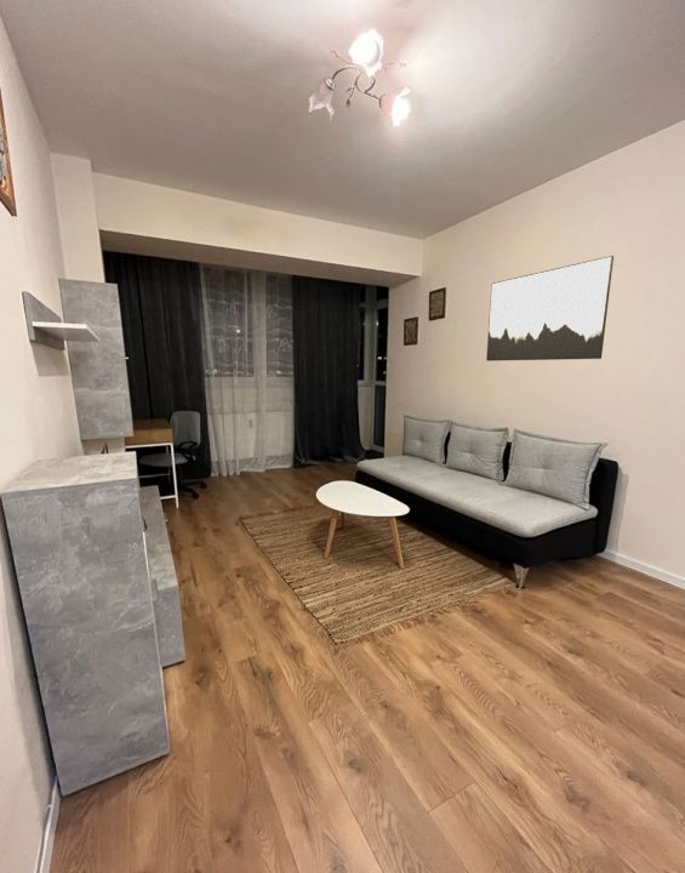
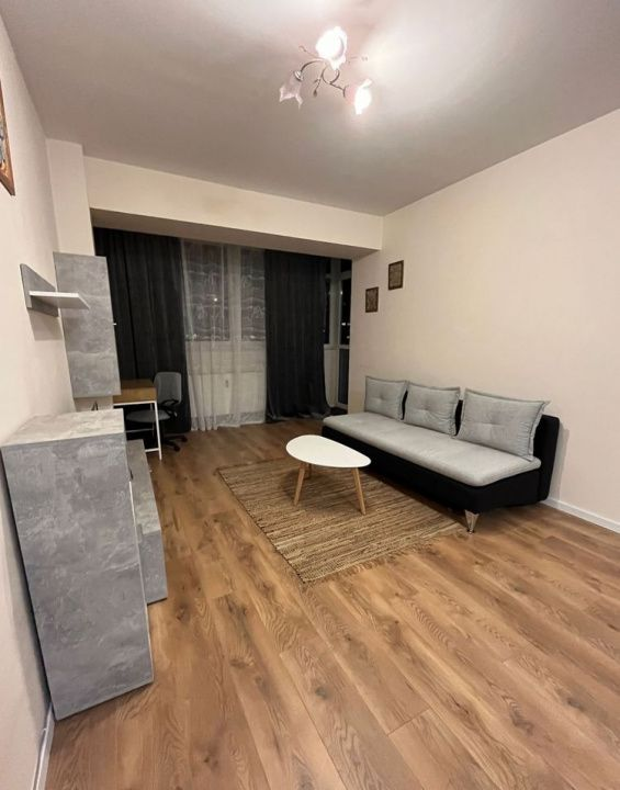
- wall art [485,255,615,363]
